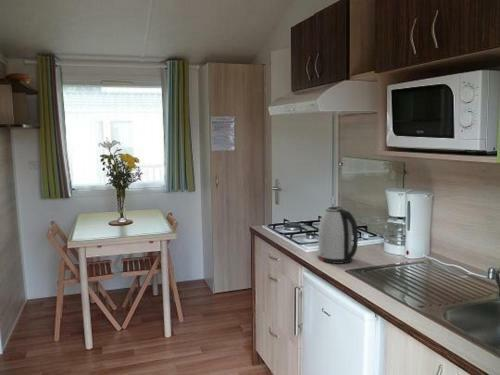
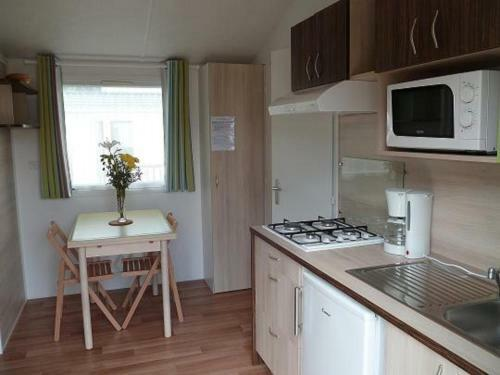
- kettle [317,206,359,265]
